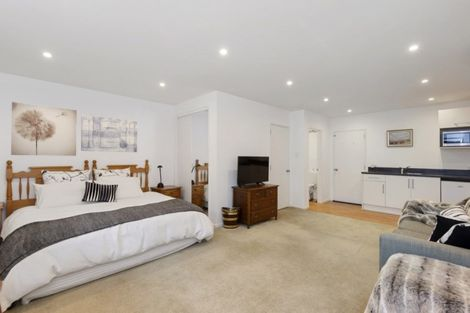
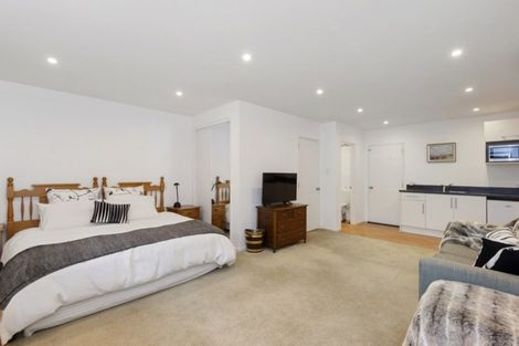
- wall art [80,114,138,153]
- wall art [10,101,78,157]
